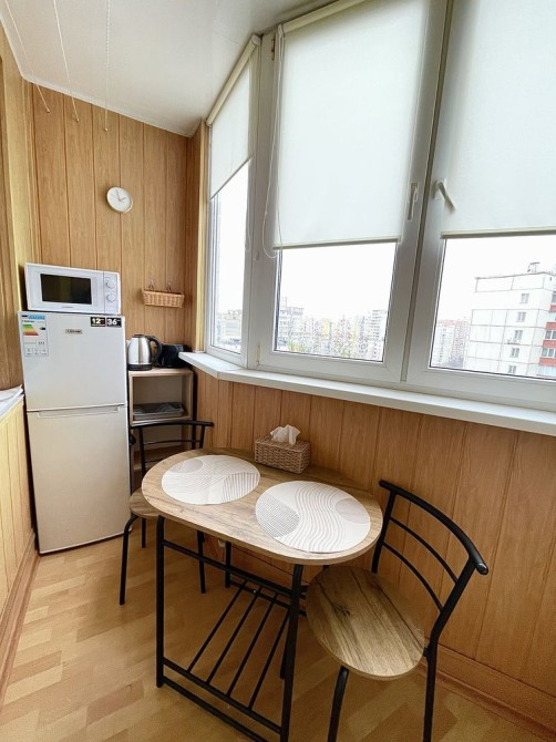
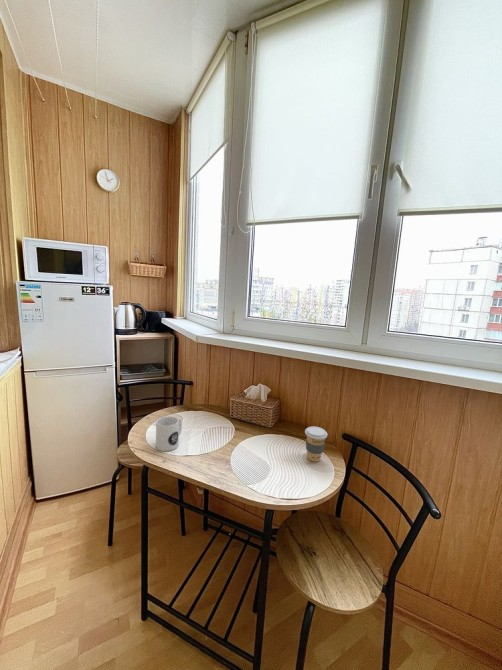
+ coffee cup [304,425,328,463]
+ mug [155,415,183,452]
